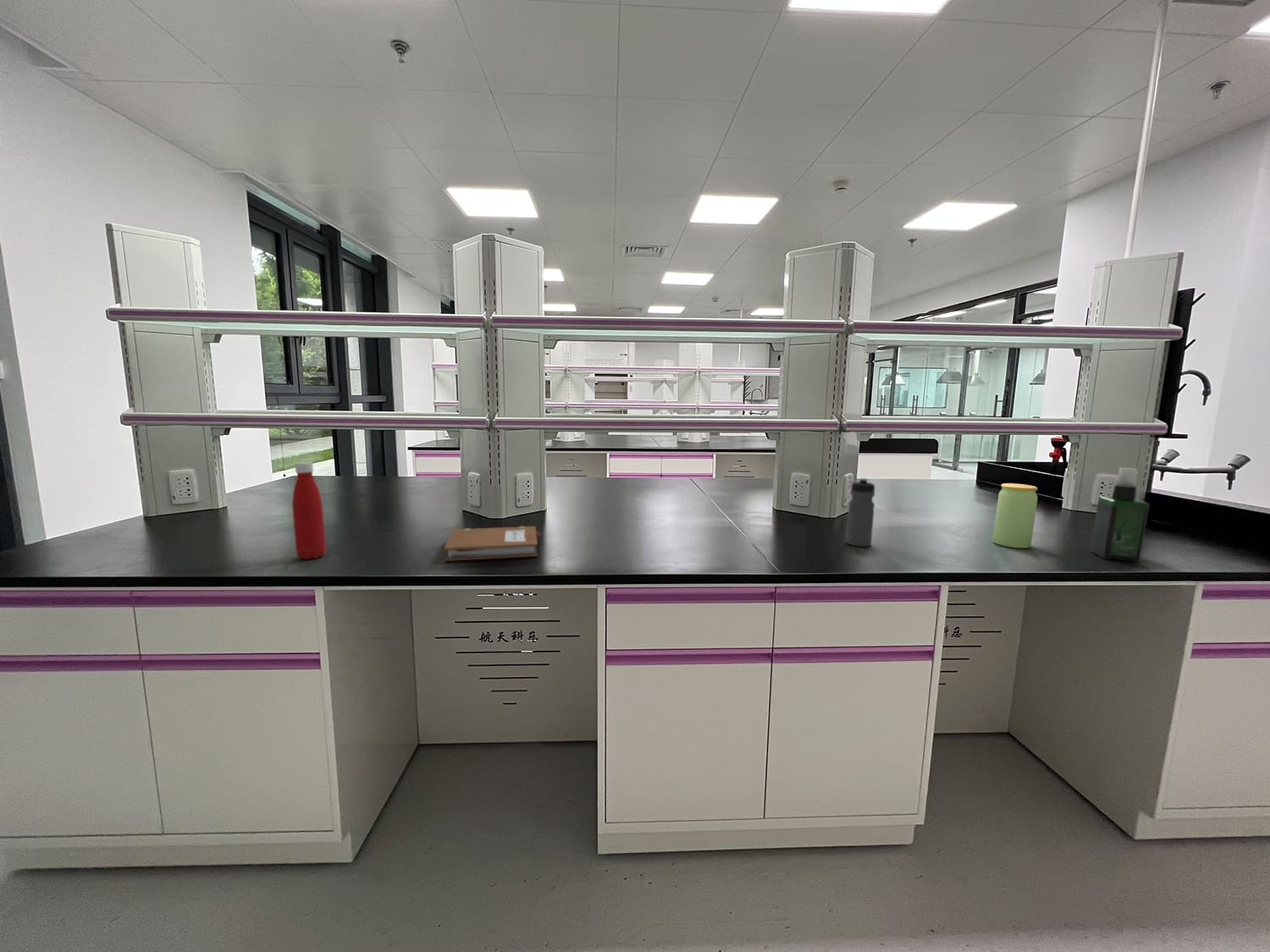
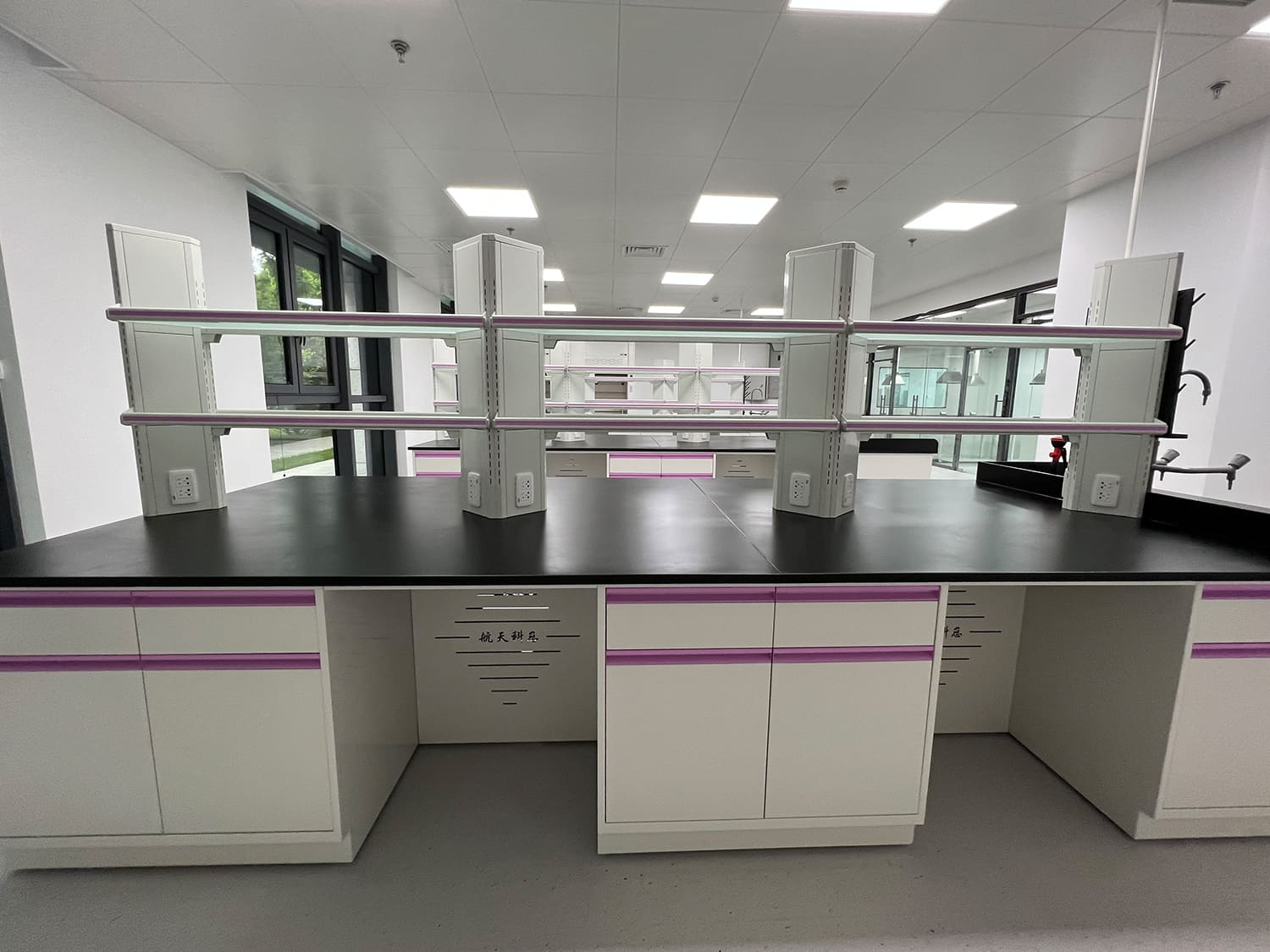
- spray bottle [1090,467,1150,563]
- notebook [444,526,540,562]
- bottle [291,461,327,560]
- water bottle [845,477,875,548]
- jar [992,482,1038,549]
